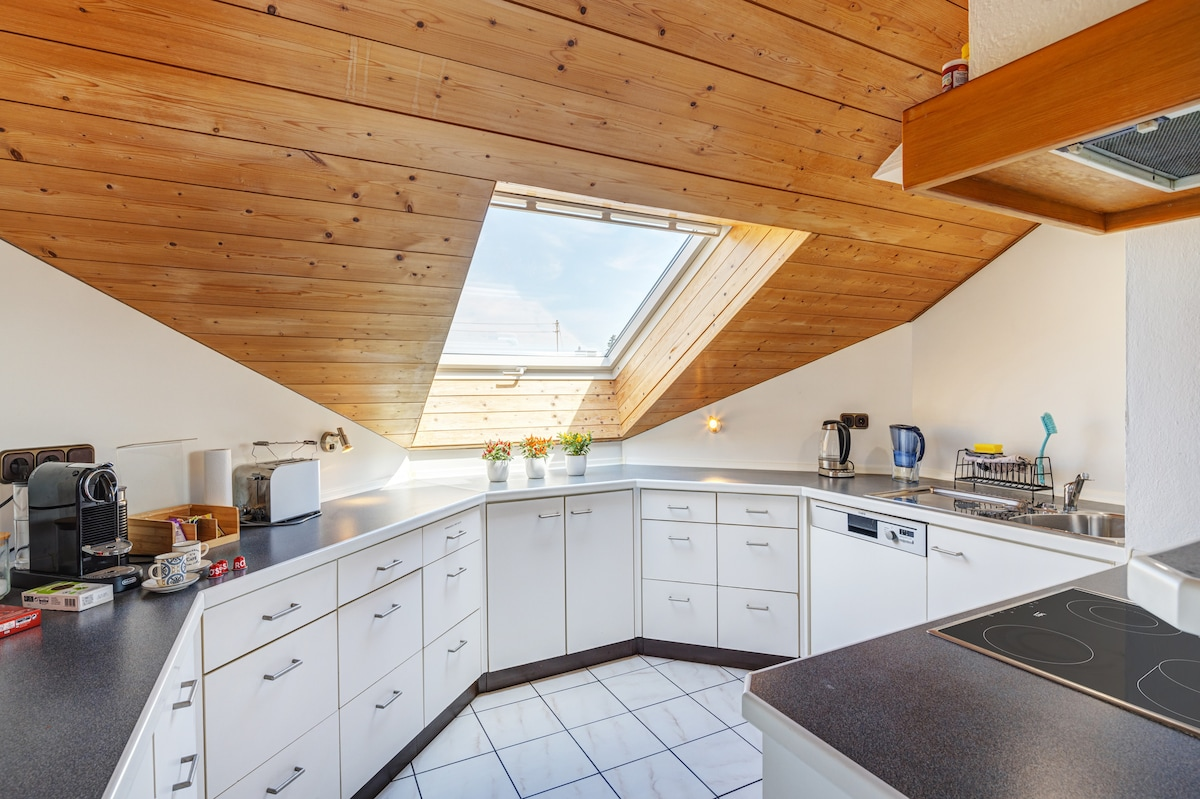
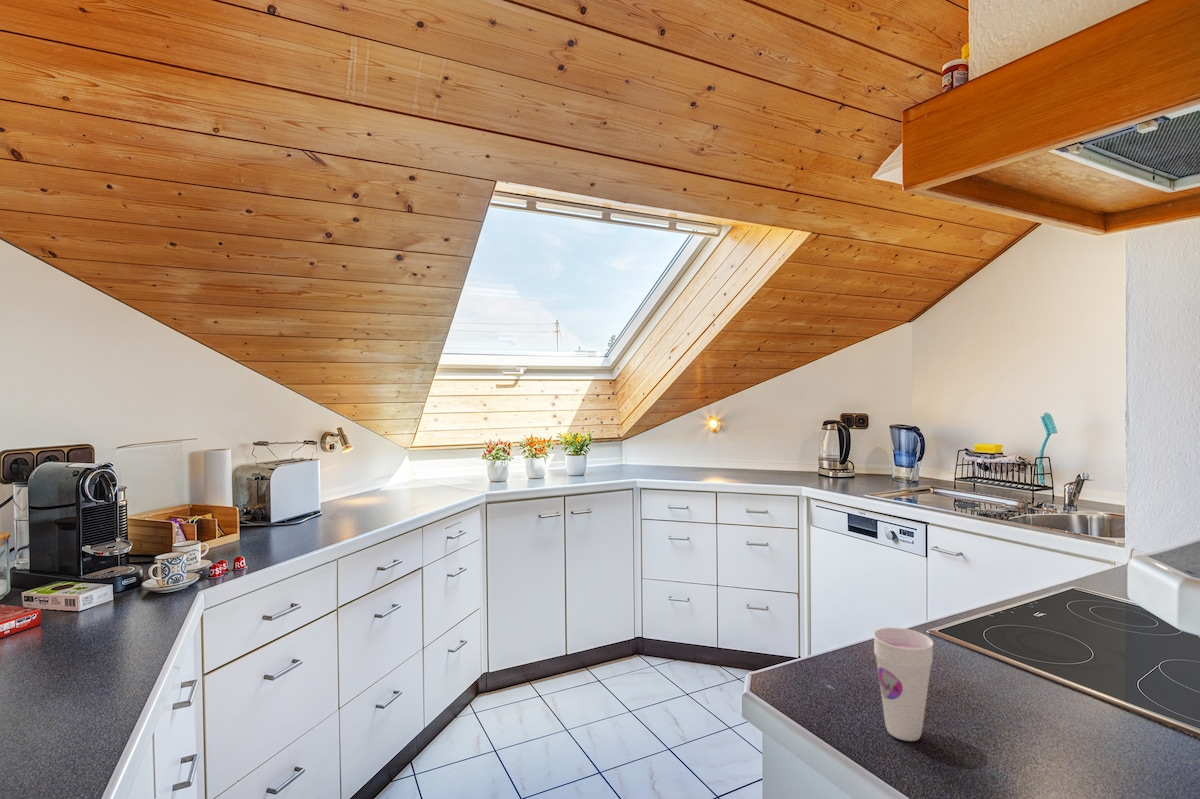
+ cup [872,626,935,742]
